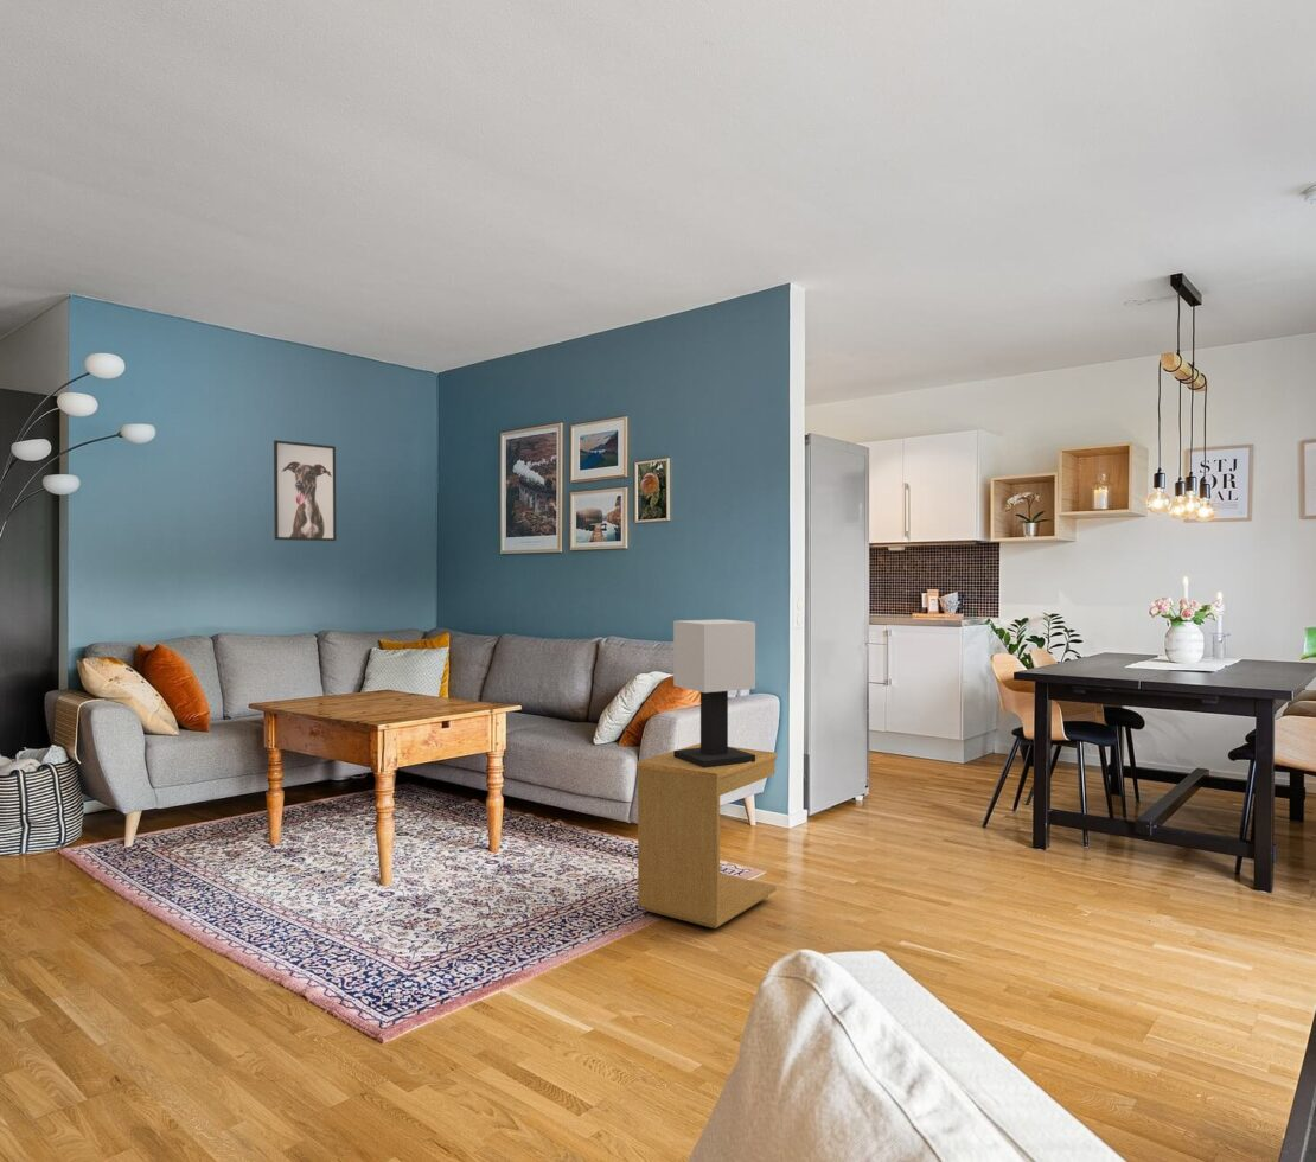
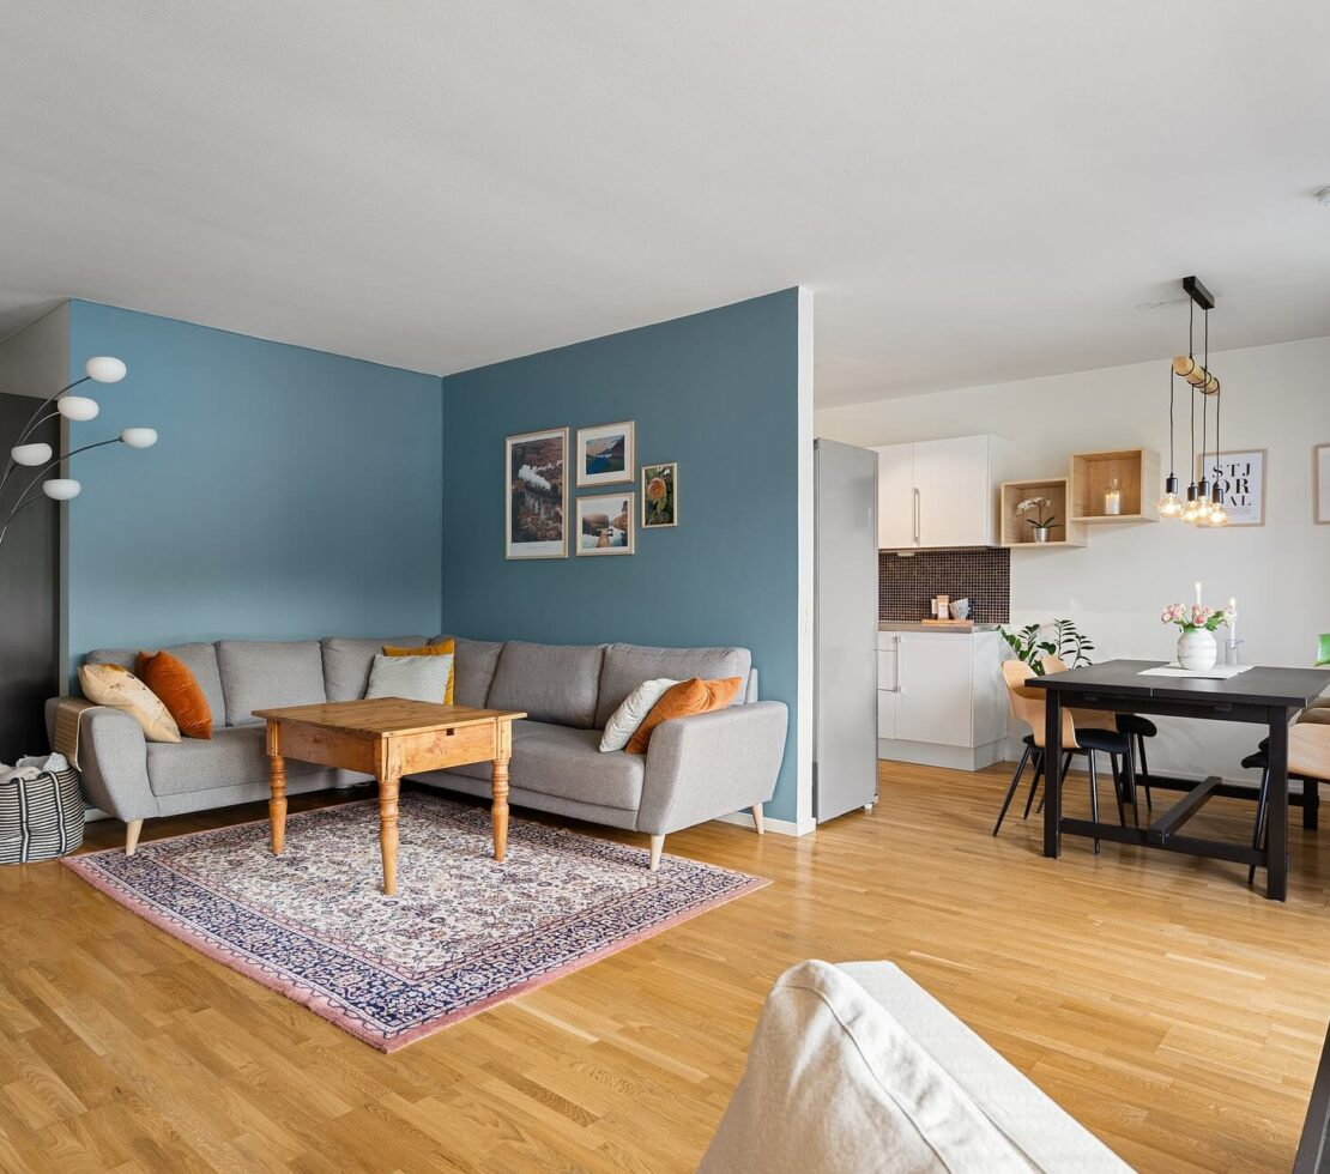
- table lamp [672,618,756,768]
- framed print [273,439,337,542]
- side table [635,742,778,930]
